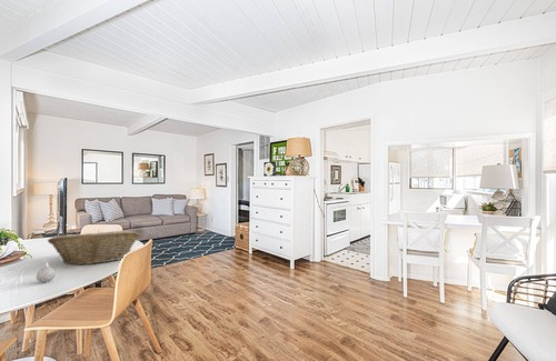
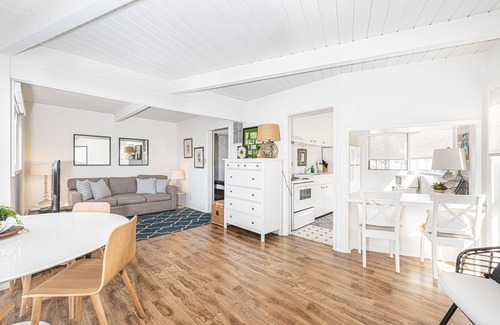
- vase [36,261,57,283]
- fruit basket [47,229,141,265]
